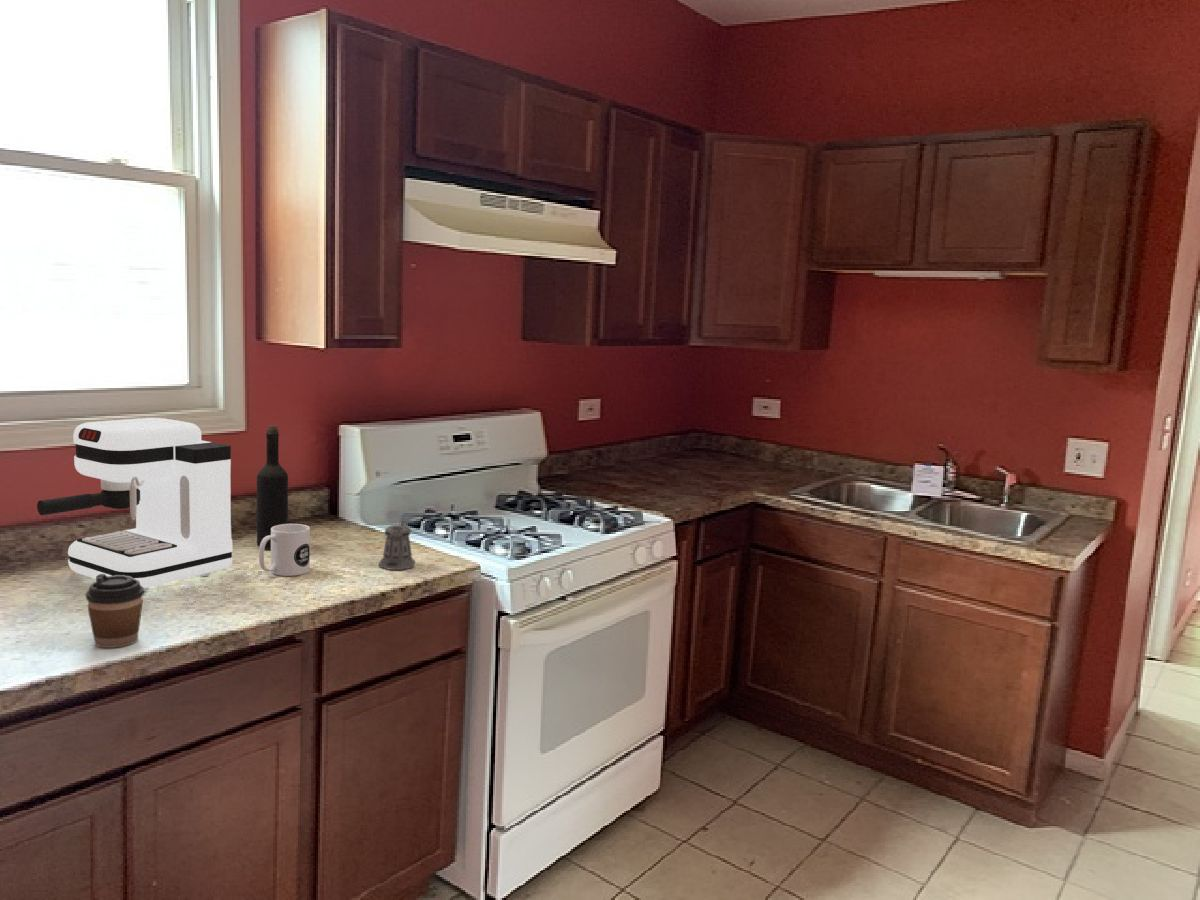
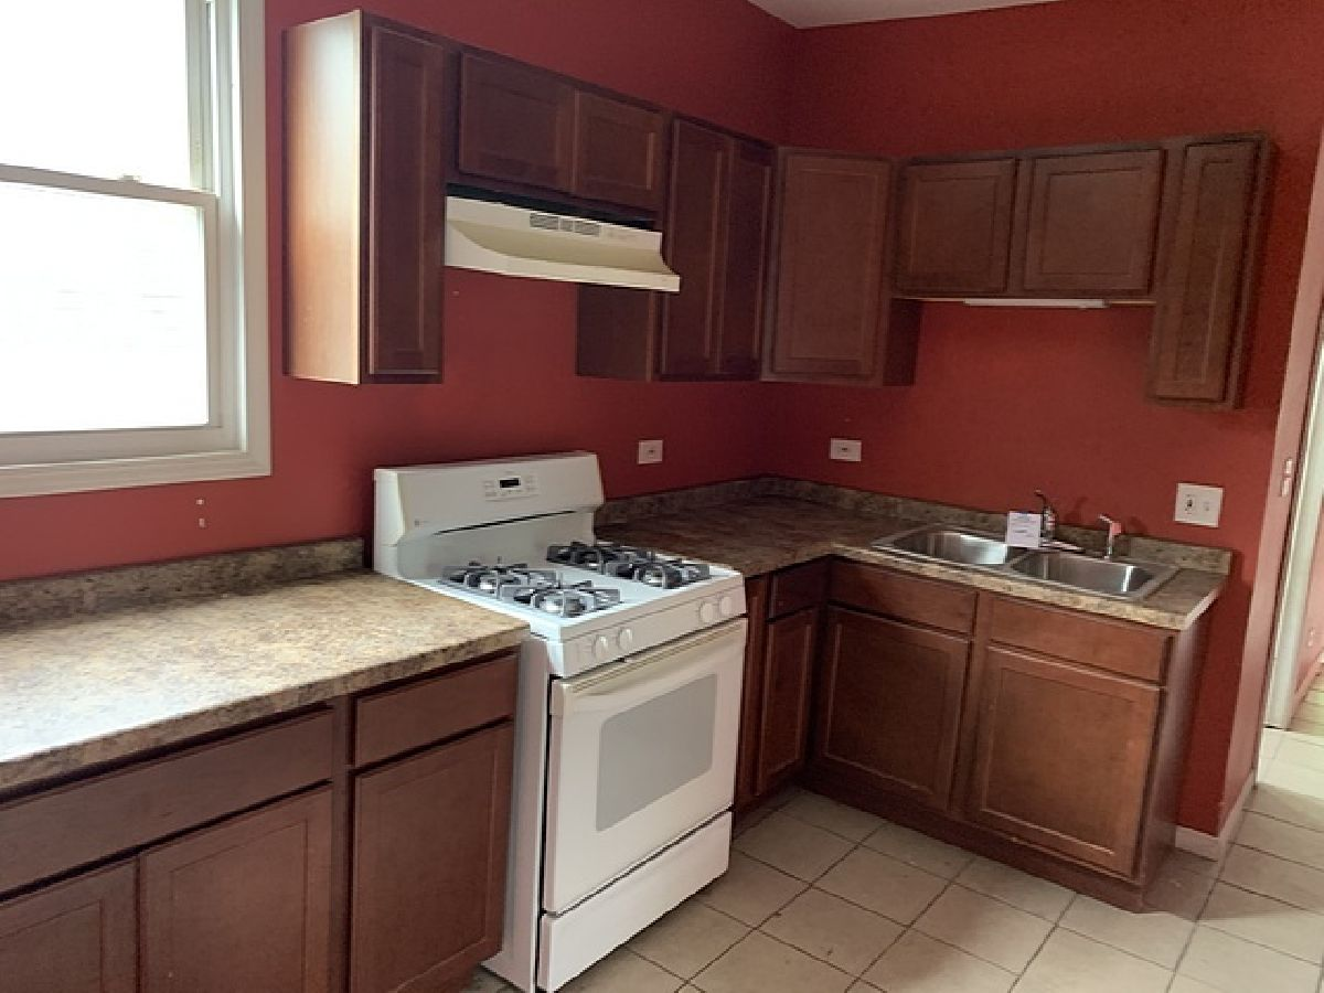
- wine bottle [256,425,289,550]
- coffee cup [84,574,145,649]
- mug [258,523,311,577]
- coffee maker [36,417,233,592]
- pepper shaker [378,522,416,571]
